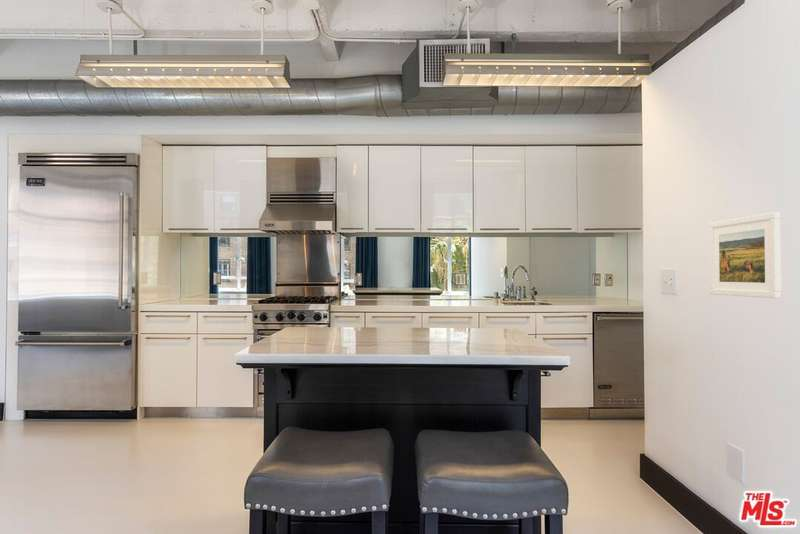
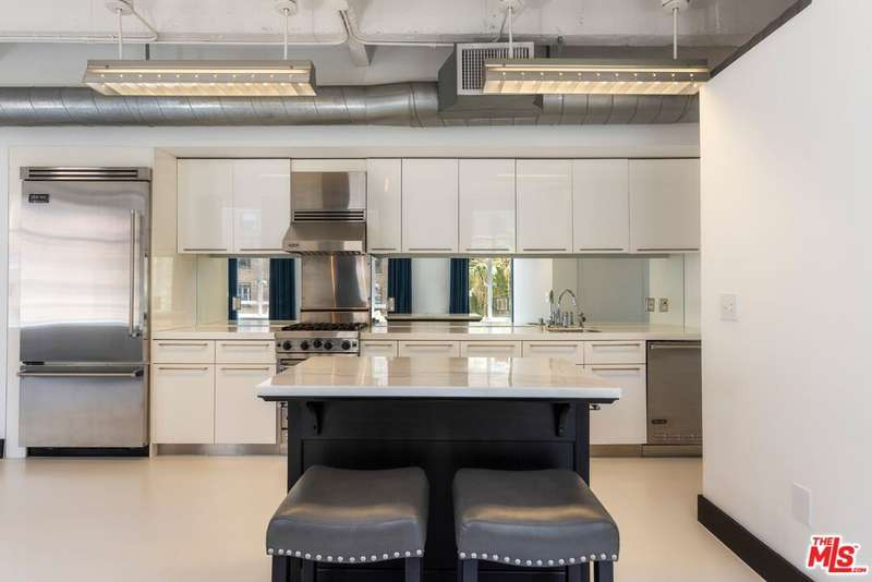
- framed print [708,211,783,299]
